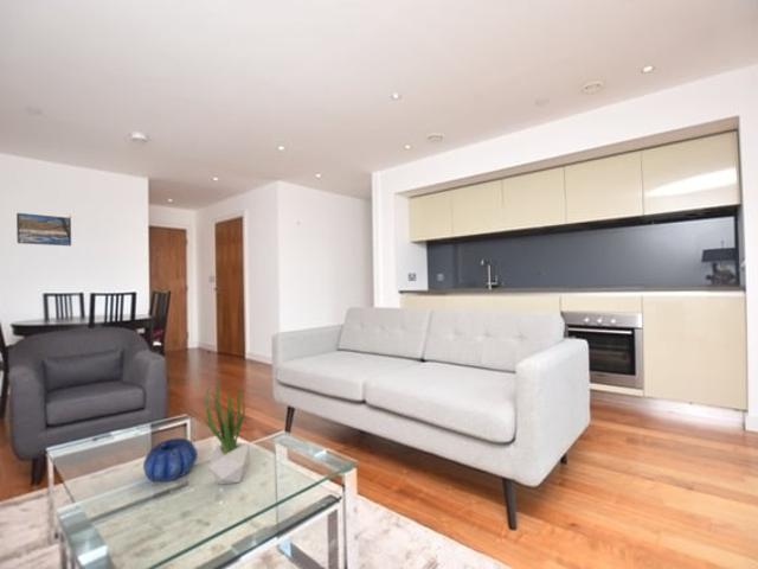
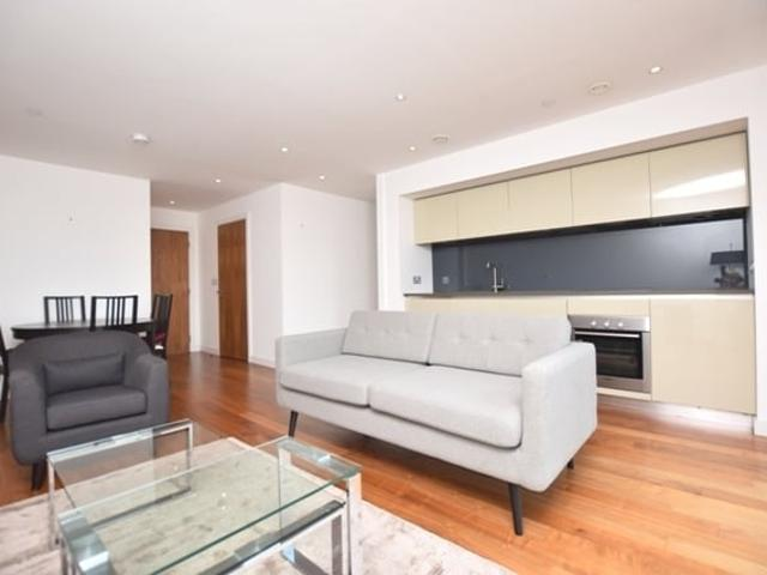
- decorative bowl [142,437,199,482]
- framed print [15,212,72,247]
- potted plant [201,376,251,486]
